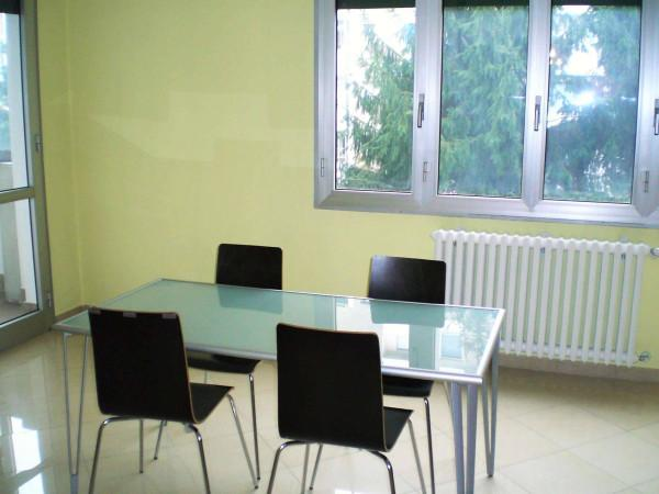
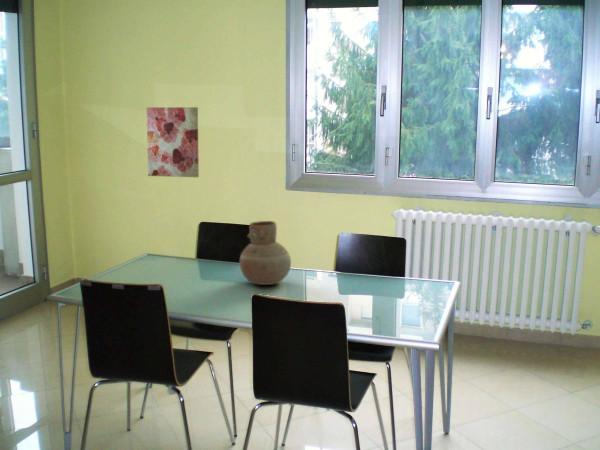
+ vase [239,220,292,286]
+ wall art [146,106,200,178]
